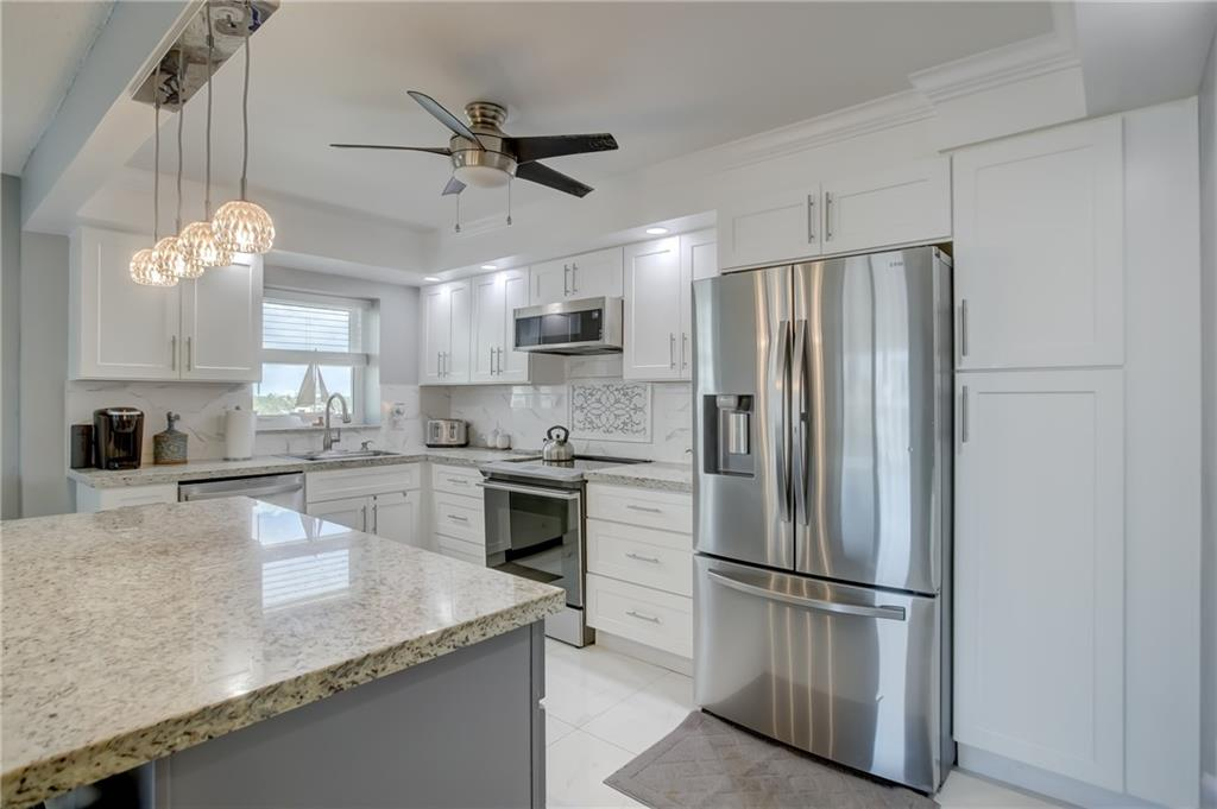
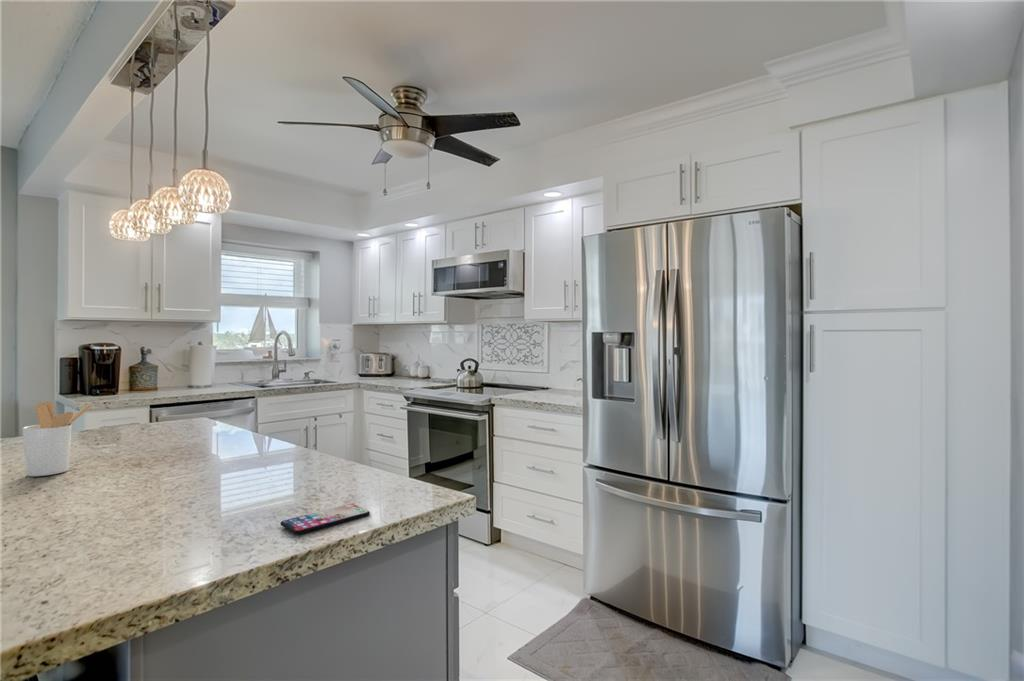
+ smartphone [279,503,371,535]
+ utensil holder [21,401,93,477]
